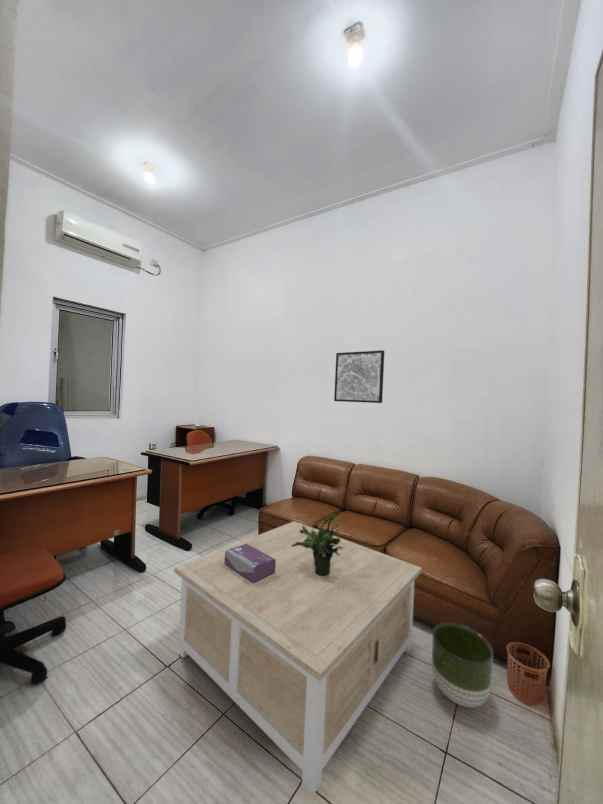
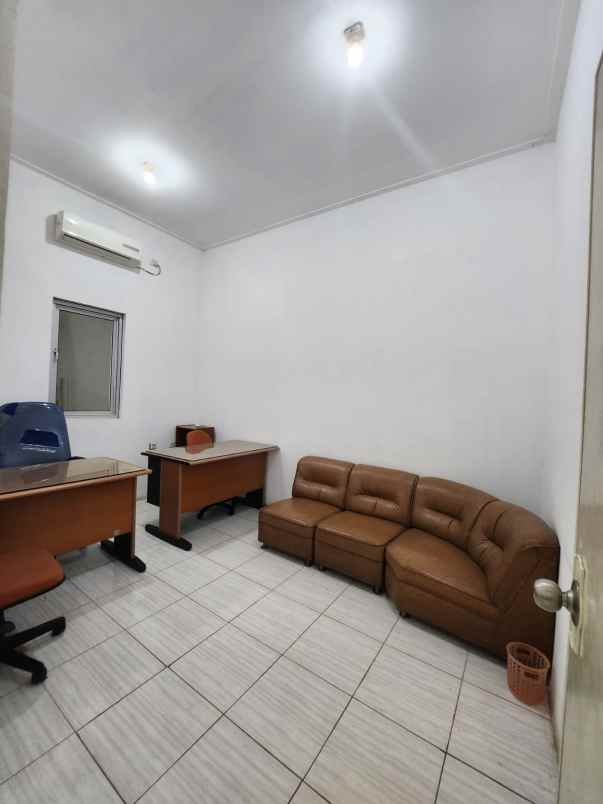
- coffee table [173,520,423,796]
- potted plant [291,511,344,576]
- wall art [333,349,385,404]
- planter [431,621,494,709]
- tissue box [224,543,276,584]
